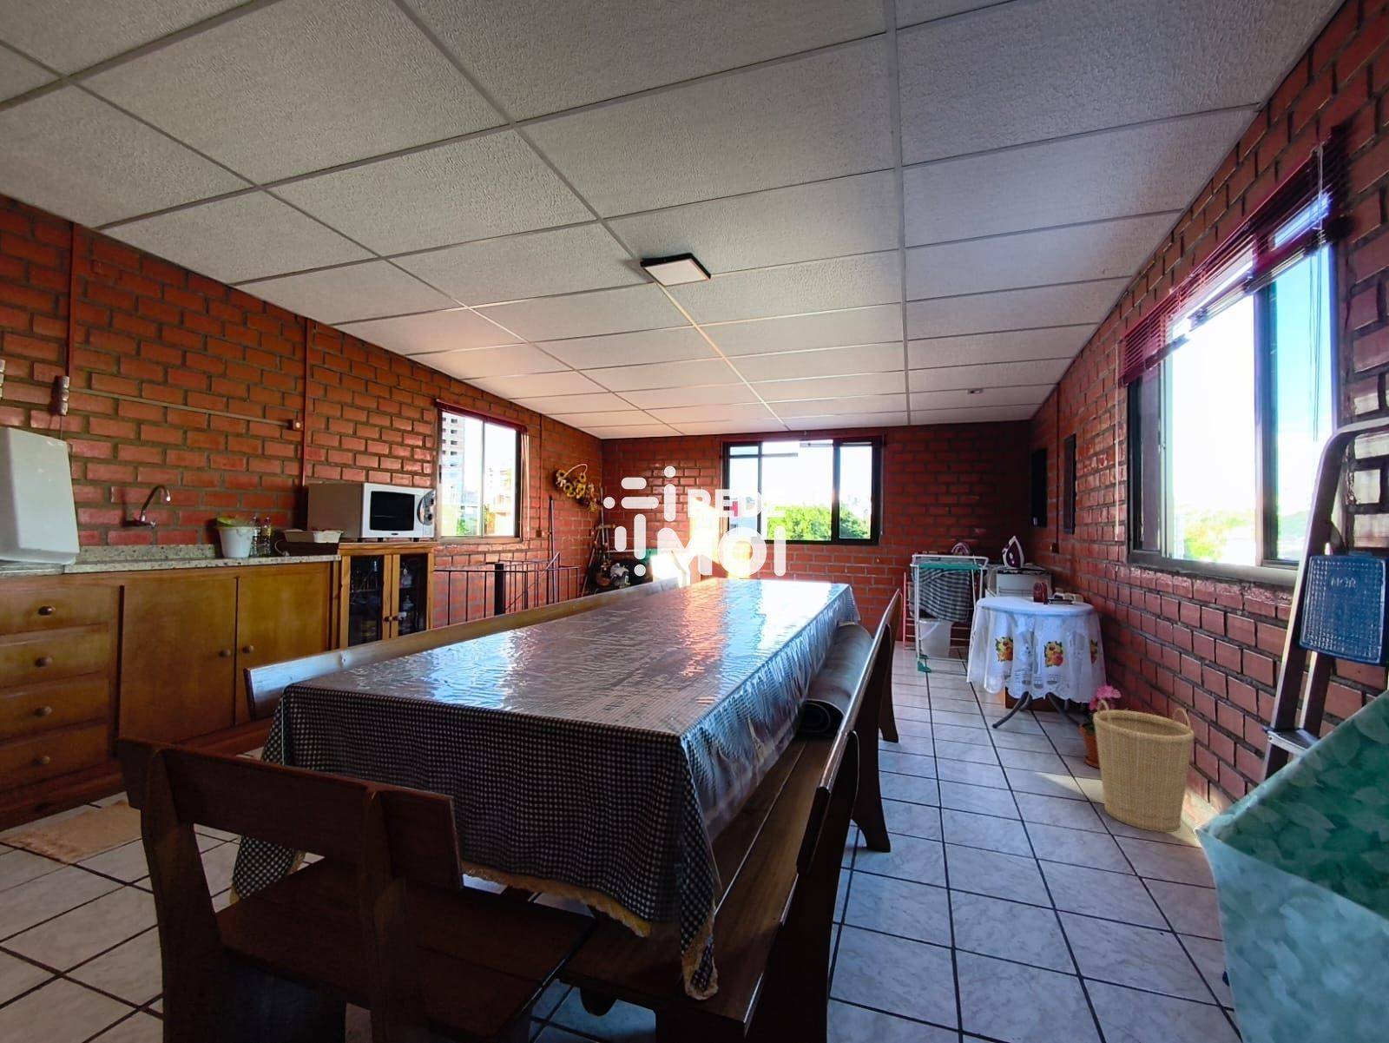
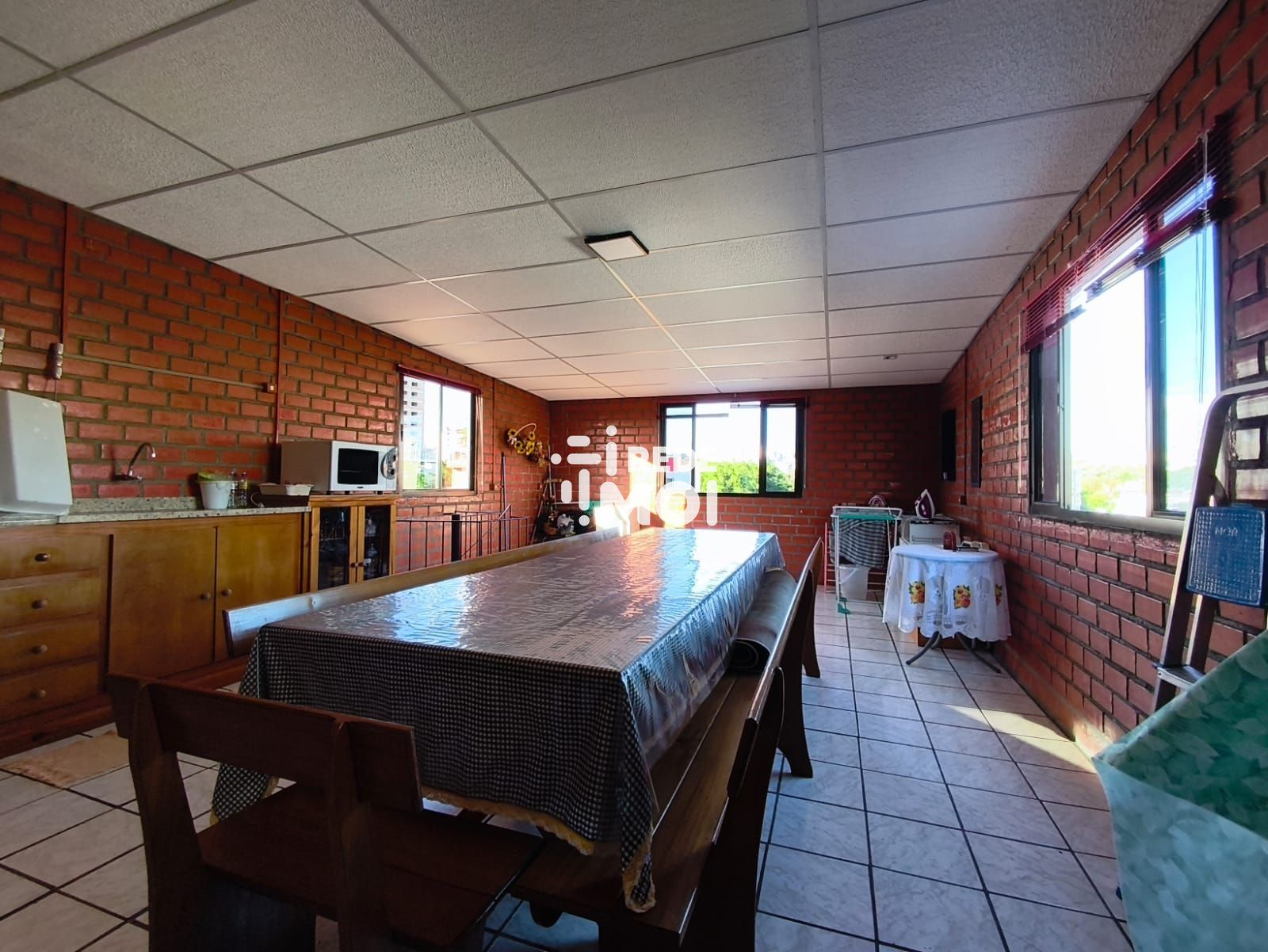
- basket [1092,700,1195,833]
- potted plant [1078,685,1129,769]
